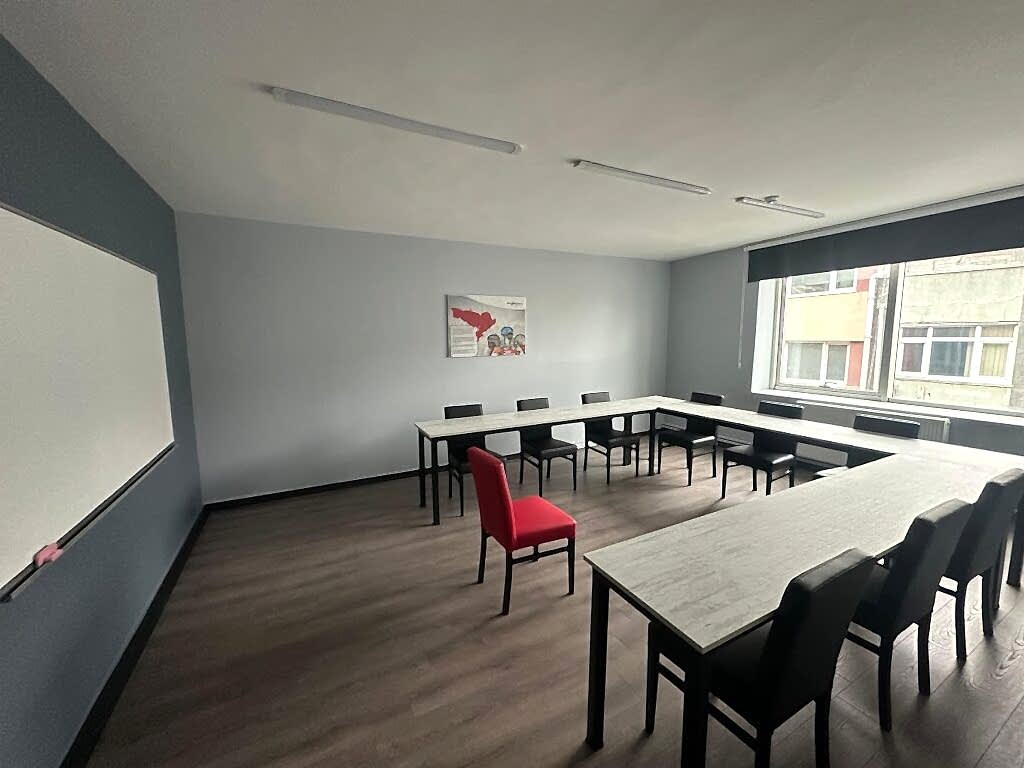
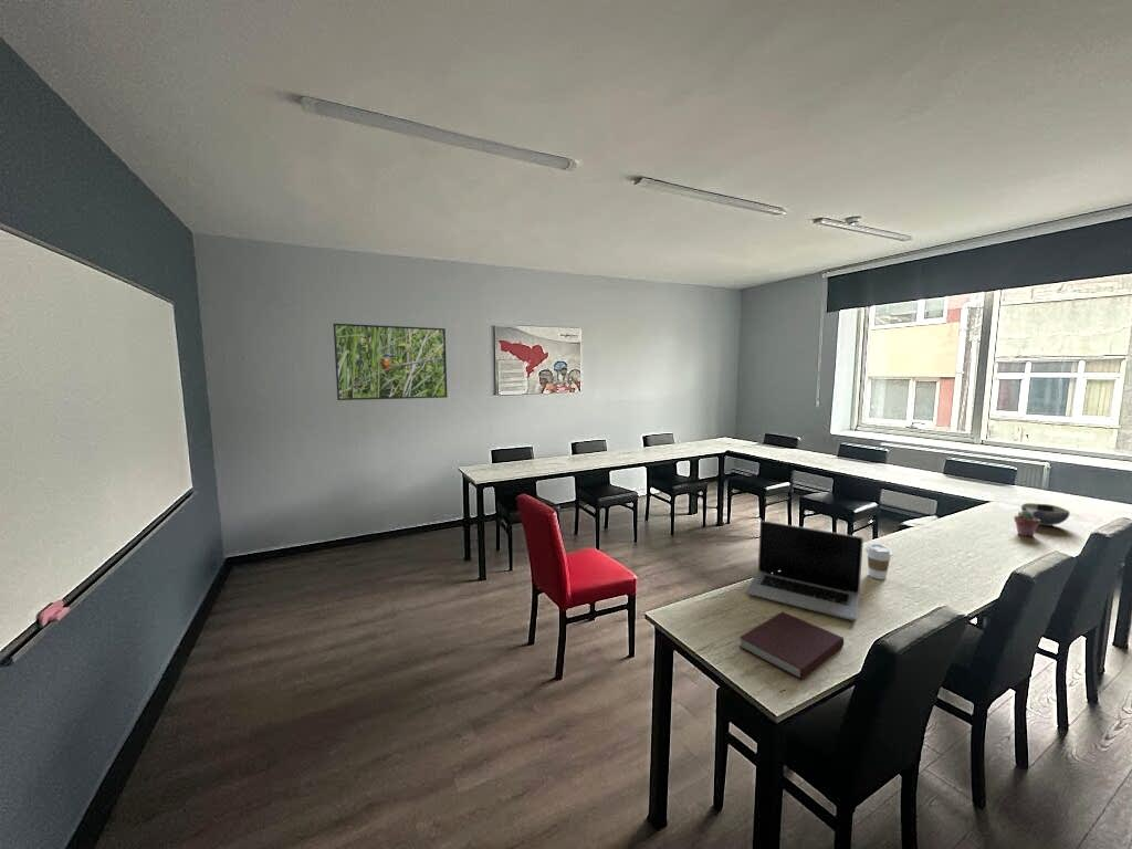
+ potted succulent [1014,511,1040,537]
+ notebook [738,611,845,681]
+ bowl [1020,502,1071,527]
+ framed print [333,323,449,401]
+ coffee cup [864,543,894,580]
+ laptop [745,520,864,622]
